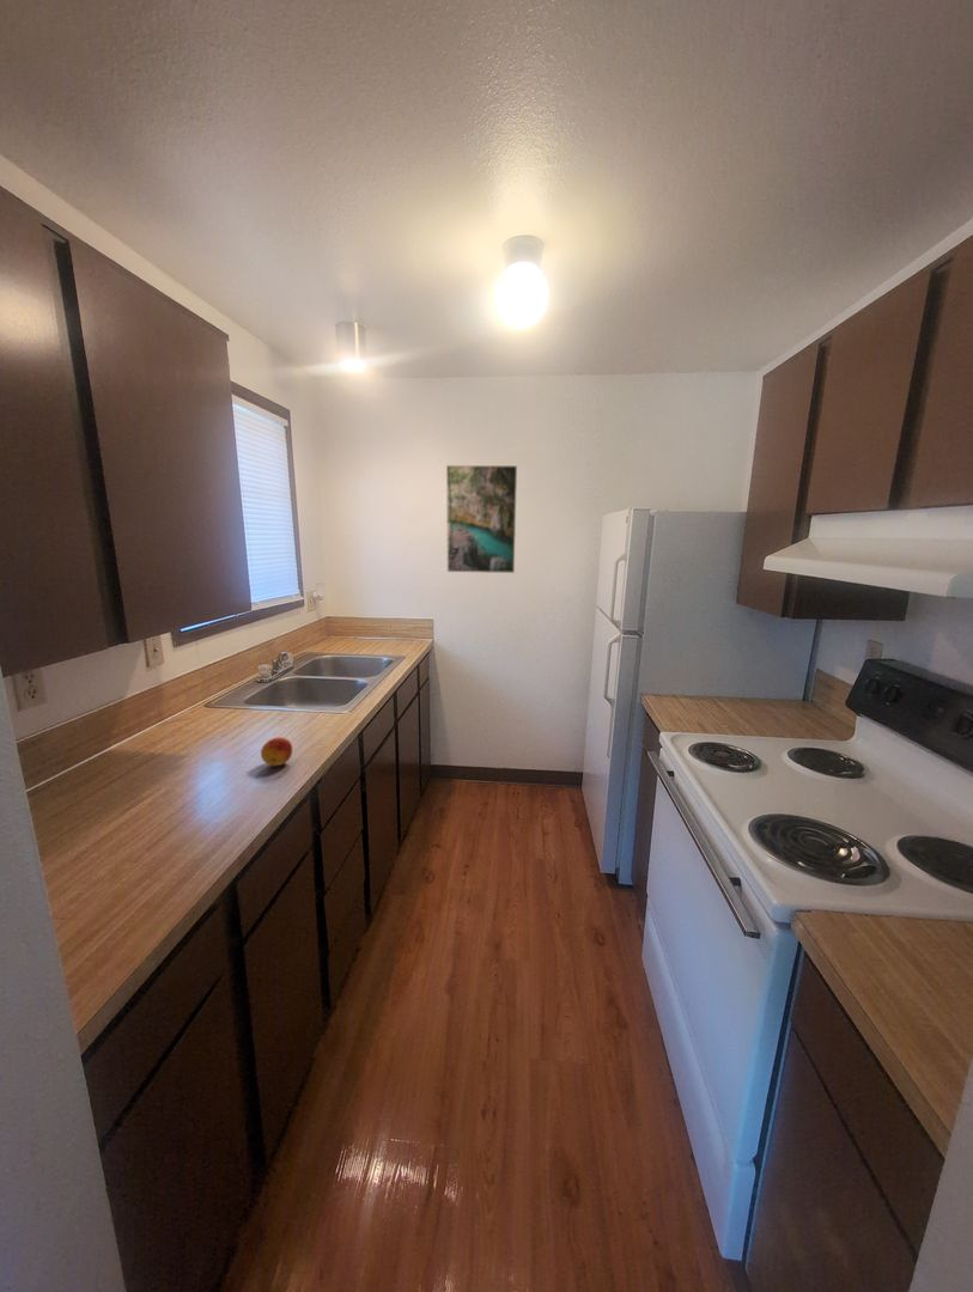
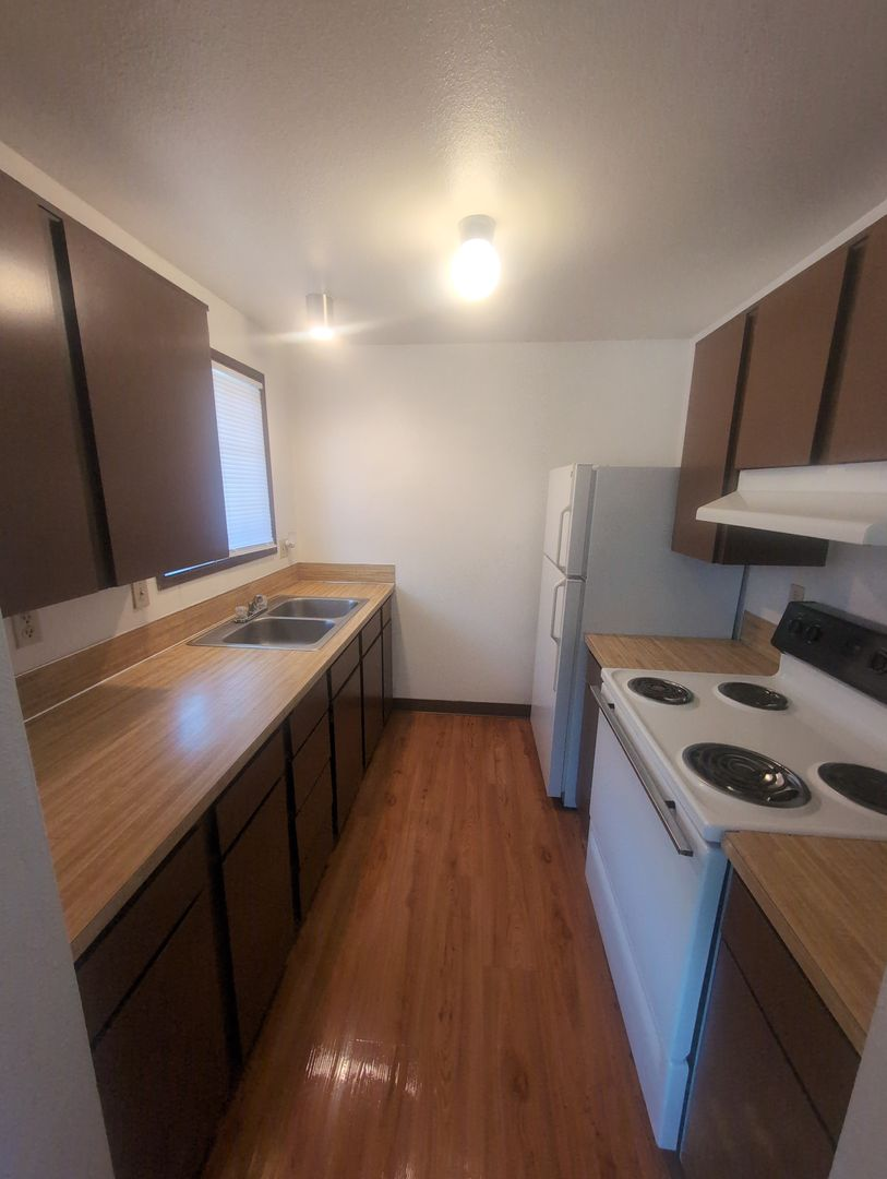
- fruit [260,736,293,767]
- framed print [445,464,518,574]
